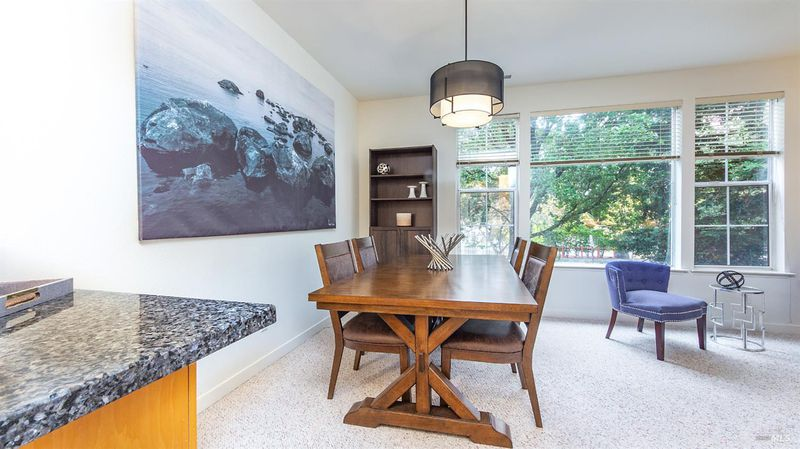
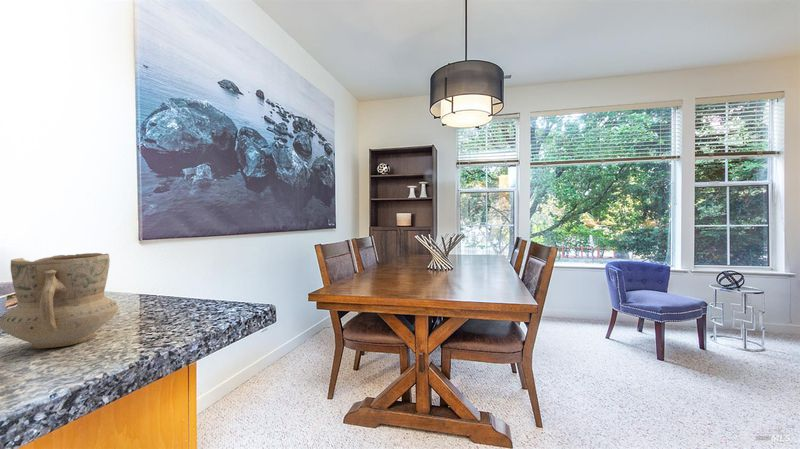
+ mug [0,252,119,349]
